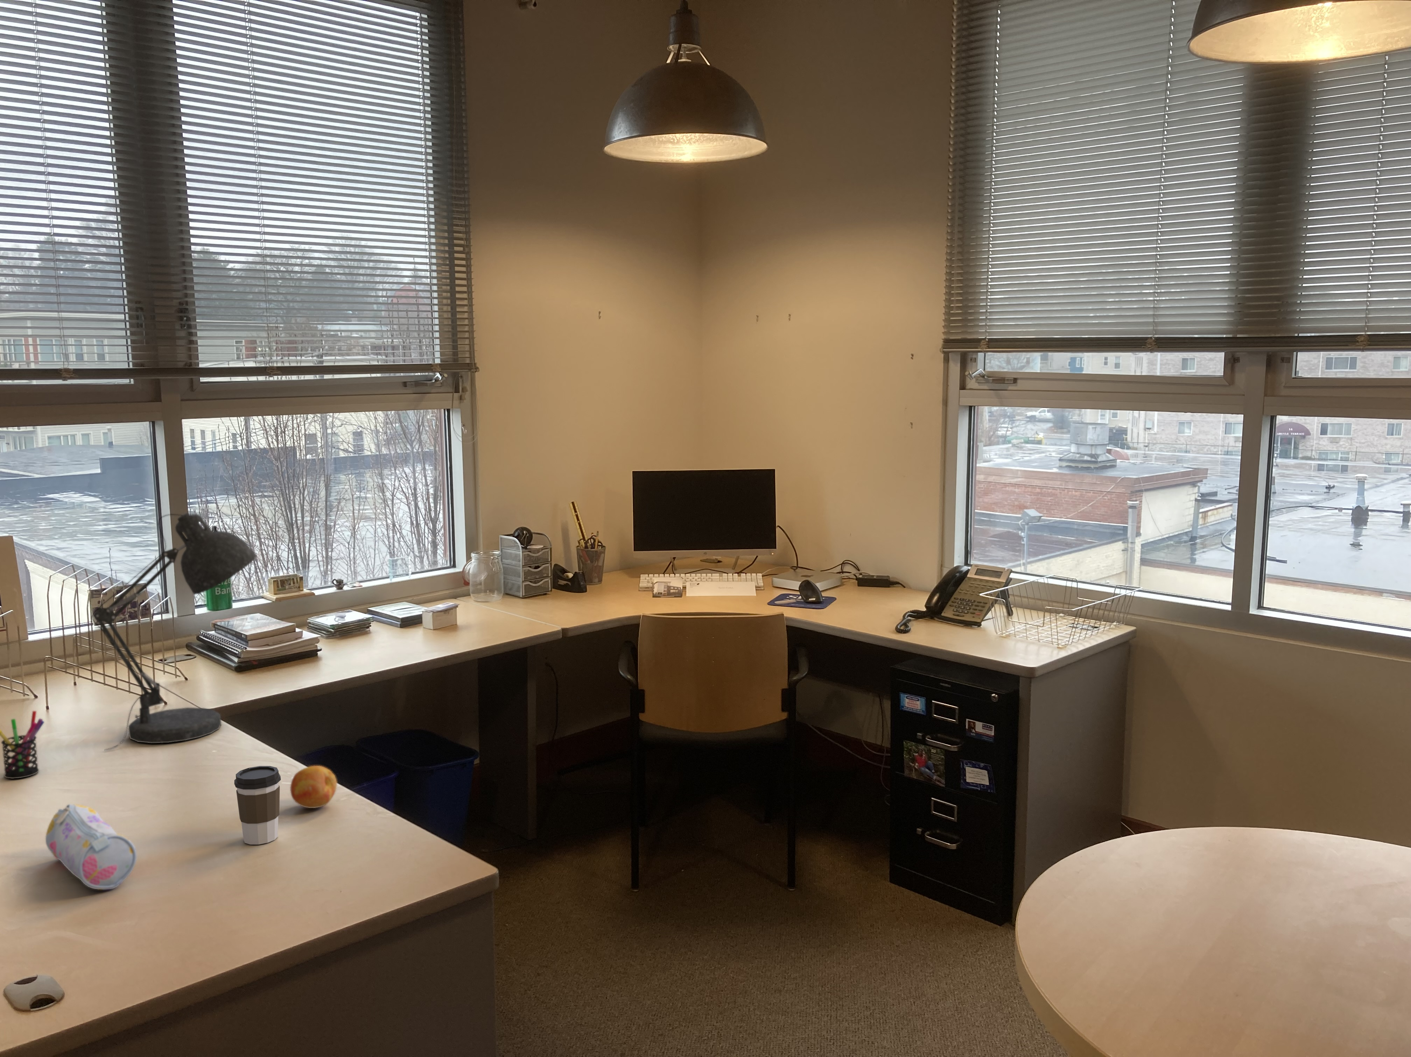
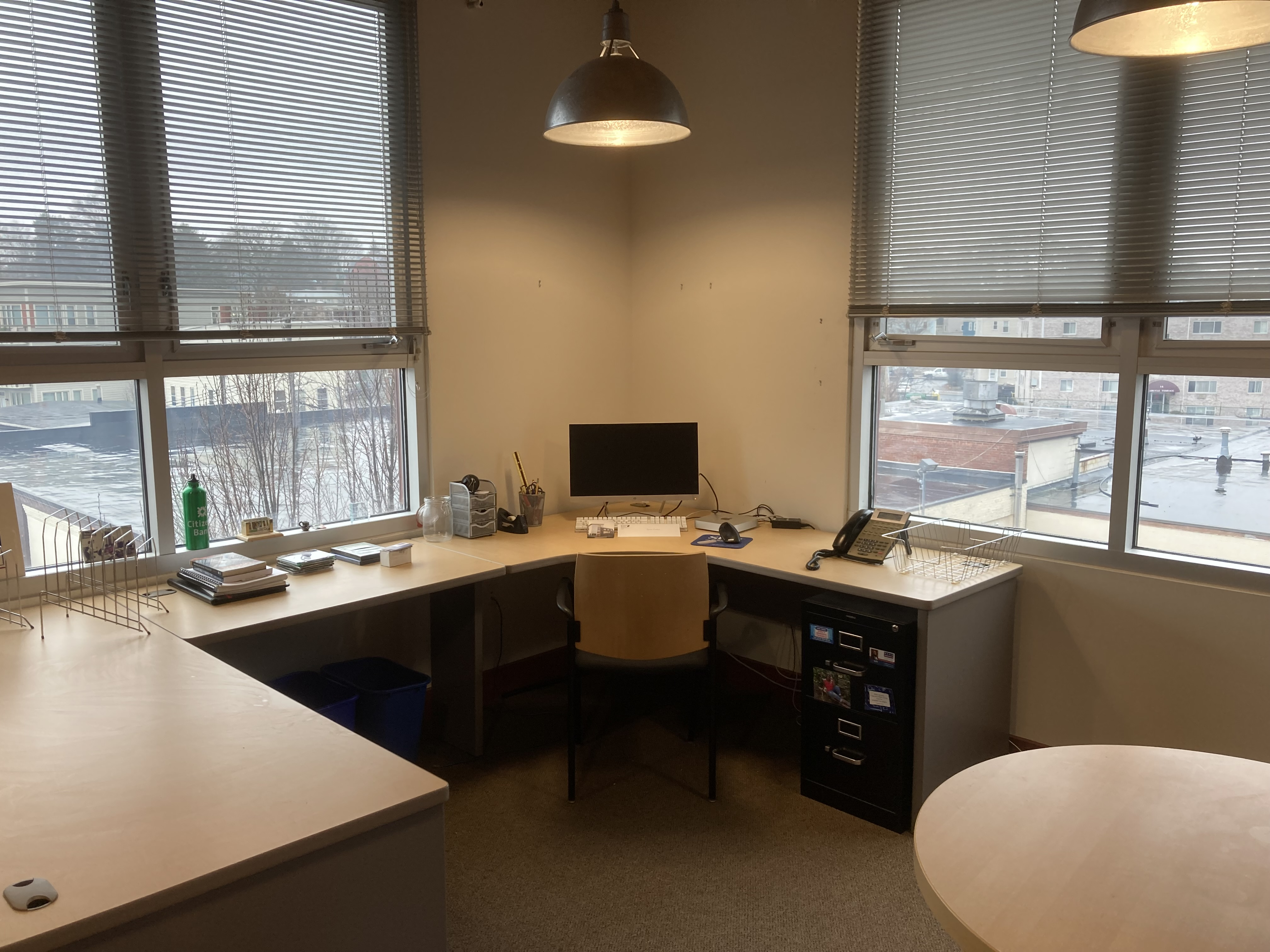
- coffee cup [234,765,281,845]
- desk lamp [91,513,258,751]
- fruit [290,765,338,808]
- pen holder [0,711,44,779]
- pencil case [46,804,137,890]
